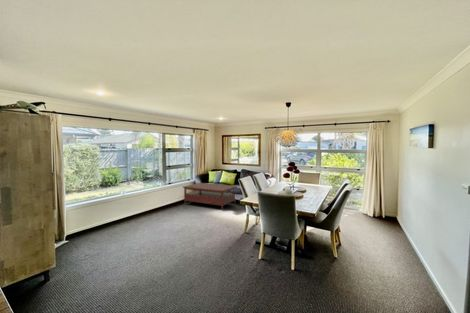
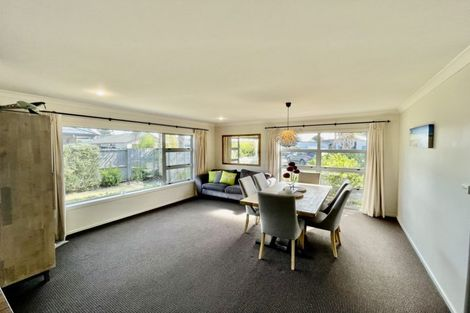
- coffee table [182,182,238,211]
